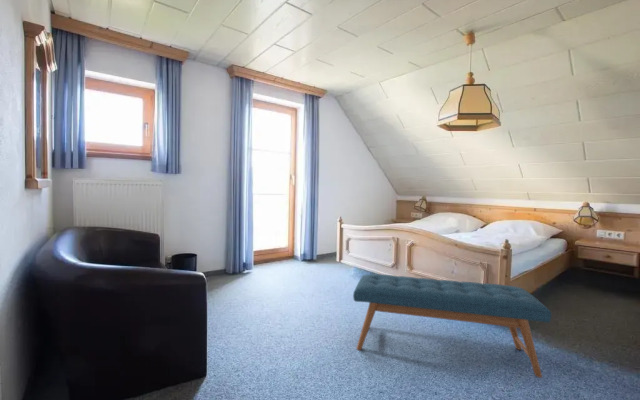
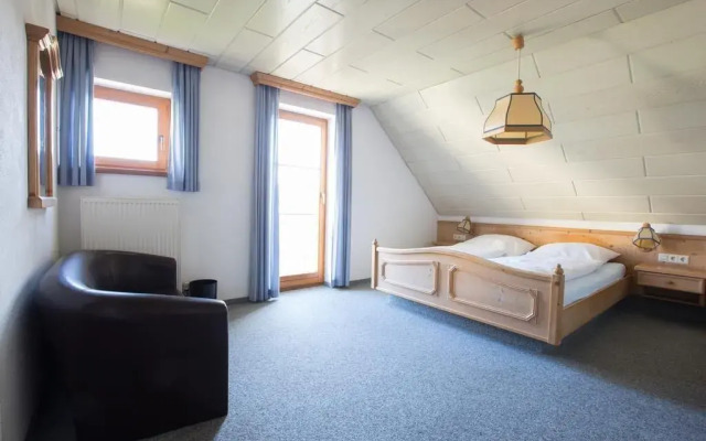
- bench [352,273,552,379]
